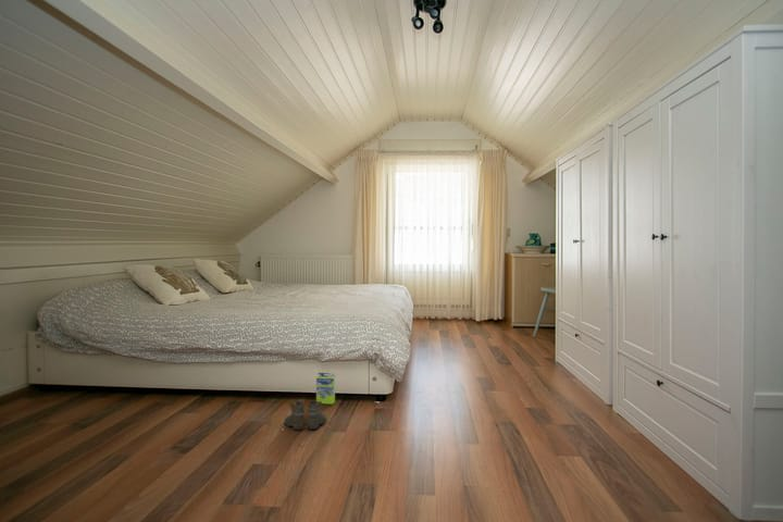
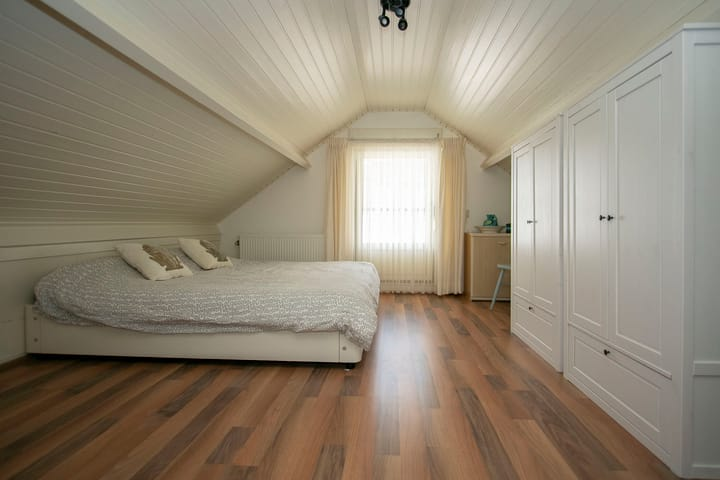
- boots [283,399,327,431]
- box [315,372,336,405]
